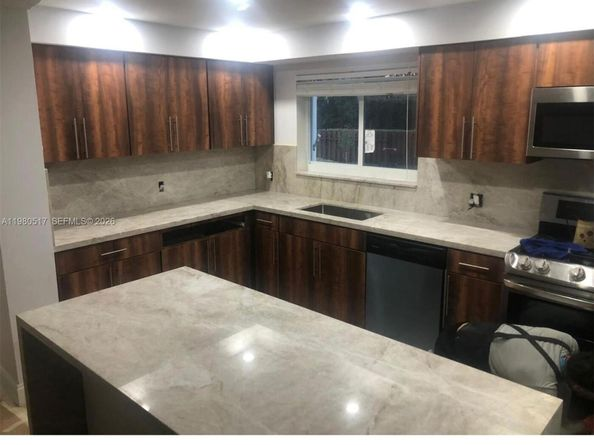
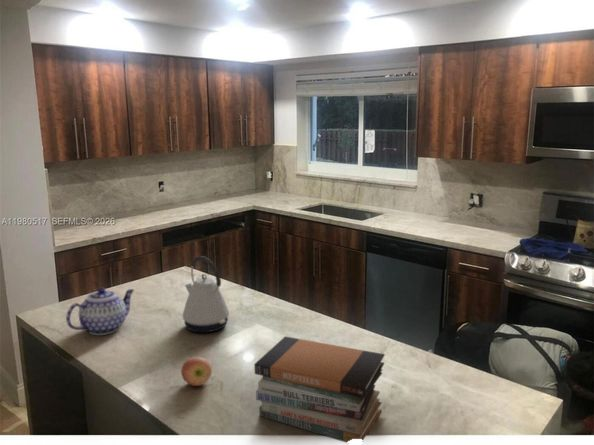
+ apple [180,356,213,387]
+ kettle [181,255,230,334]
+ book stack [253,335,386,444]
+ teapot [65,287,135,336]
